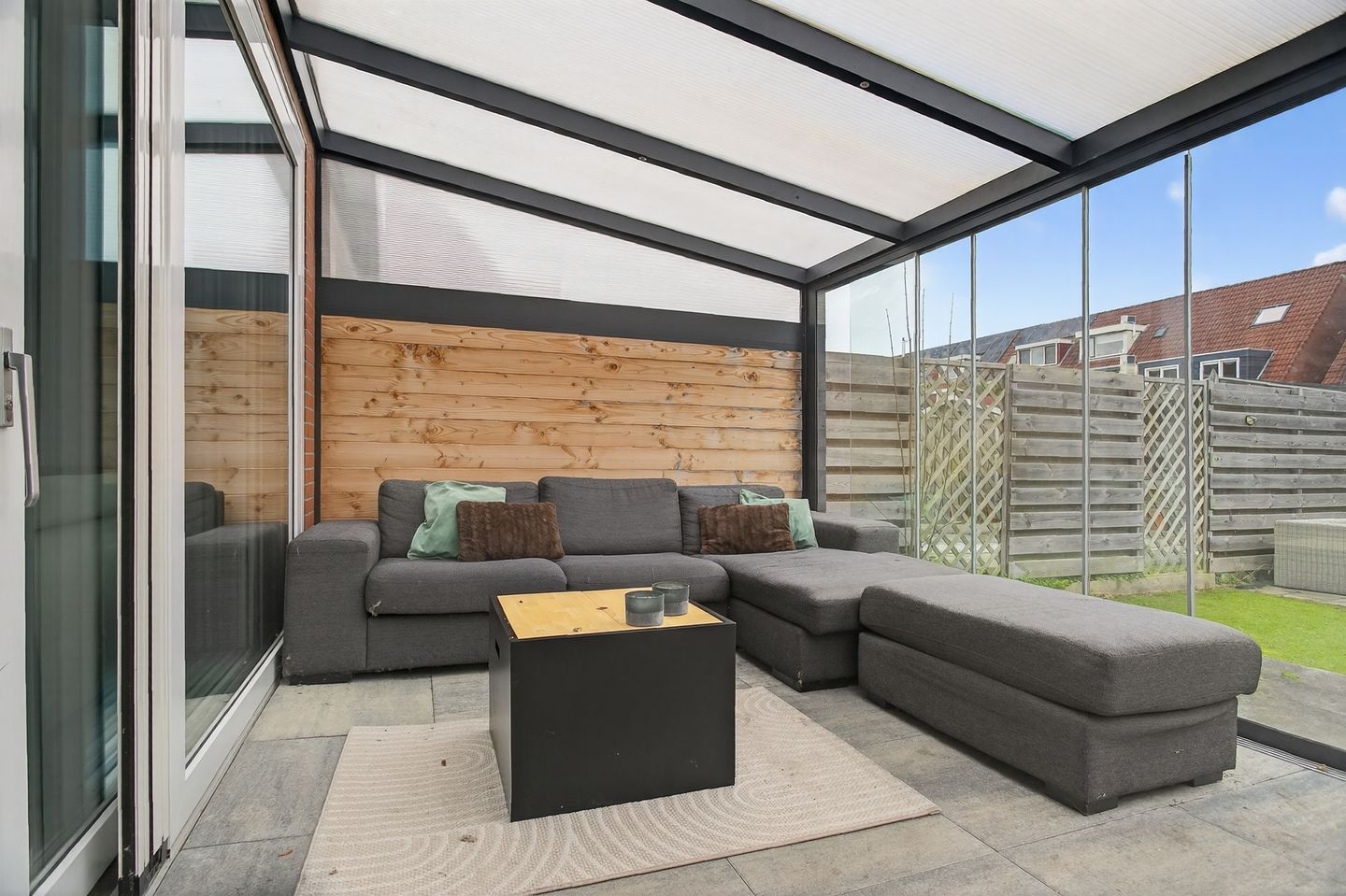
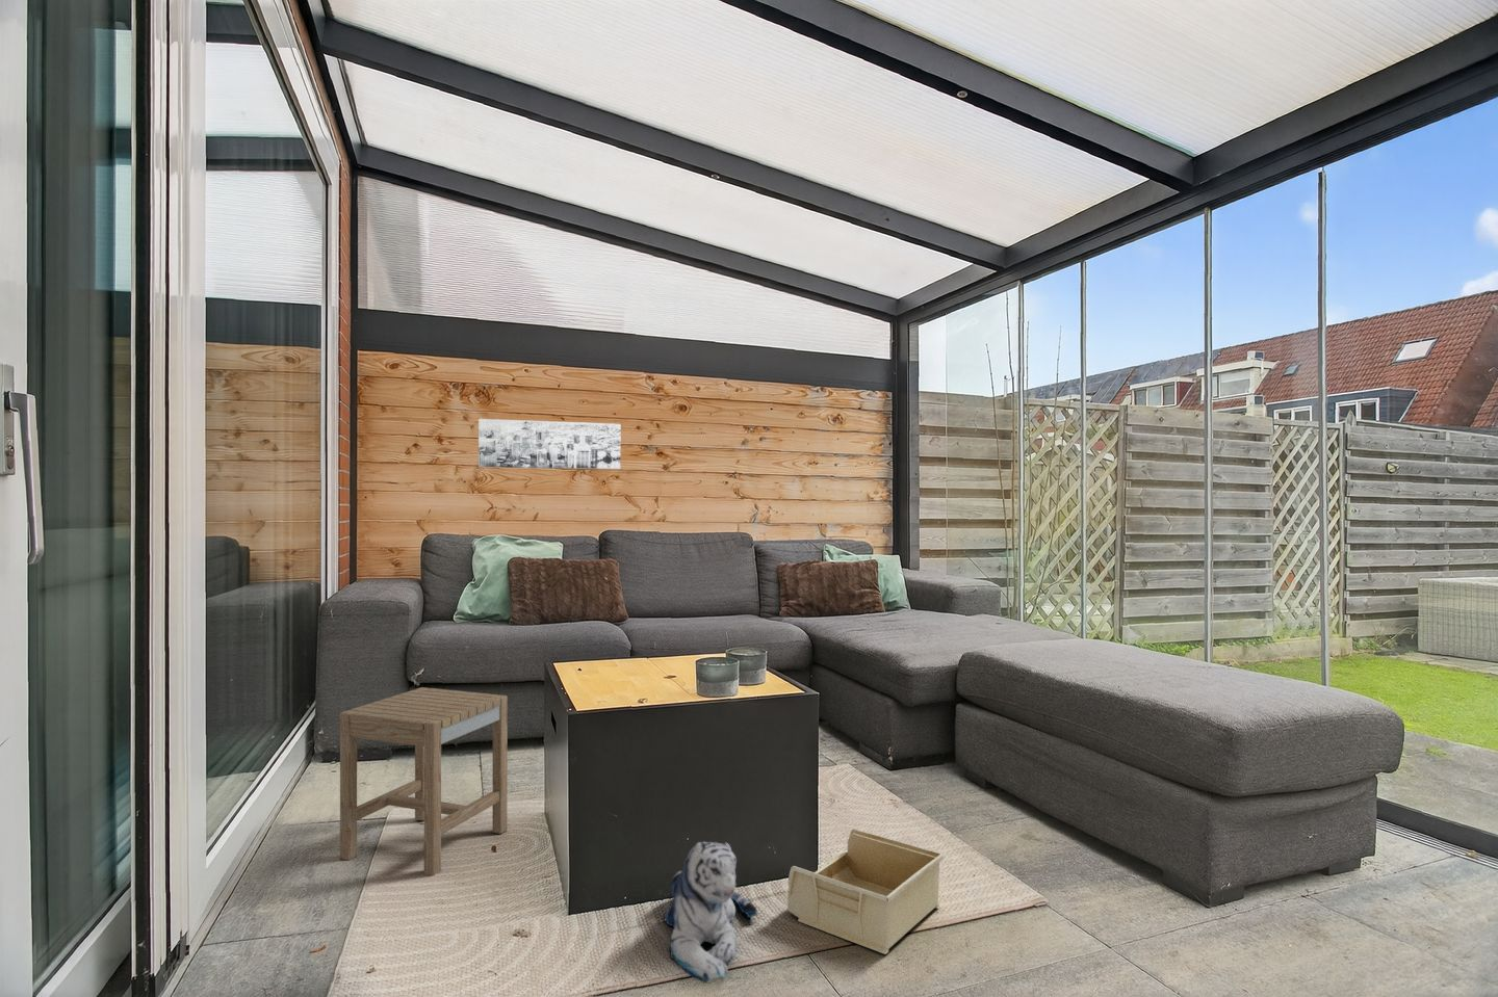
+ storage bin [787,829,945,956]
+ wall art [477,418,621,470]
+ plush toy [661,841,758,984]
+ stool [339,687,509,877]
